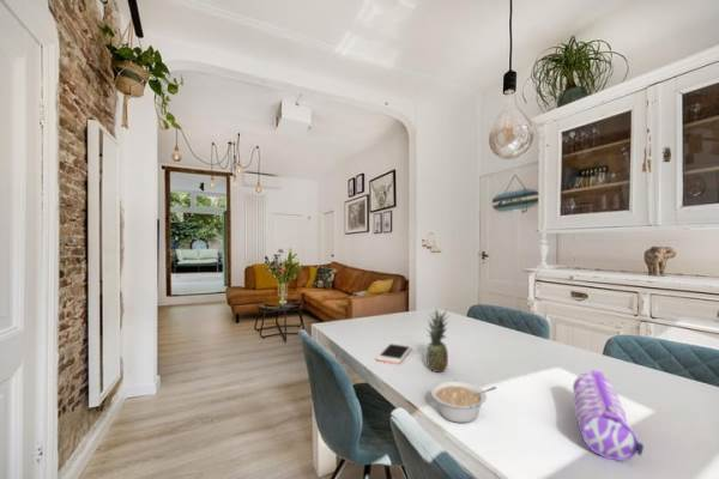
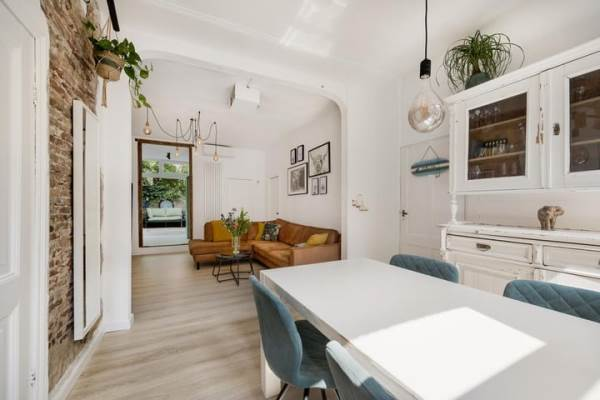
- pencil case [572,369,645,462]
- fruit [424,307,452,374]
- cell phone [375,341,413,365]
- legume [429,380,497,424]
